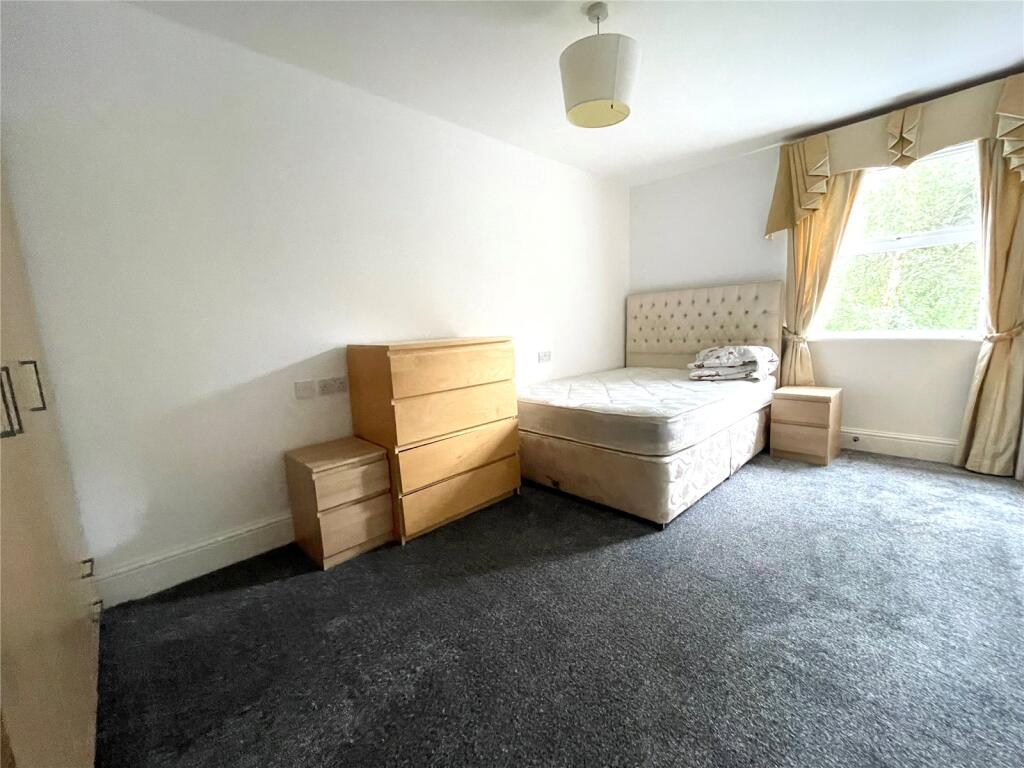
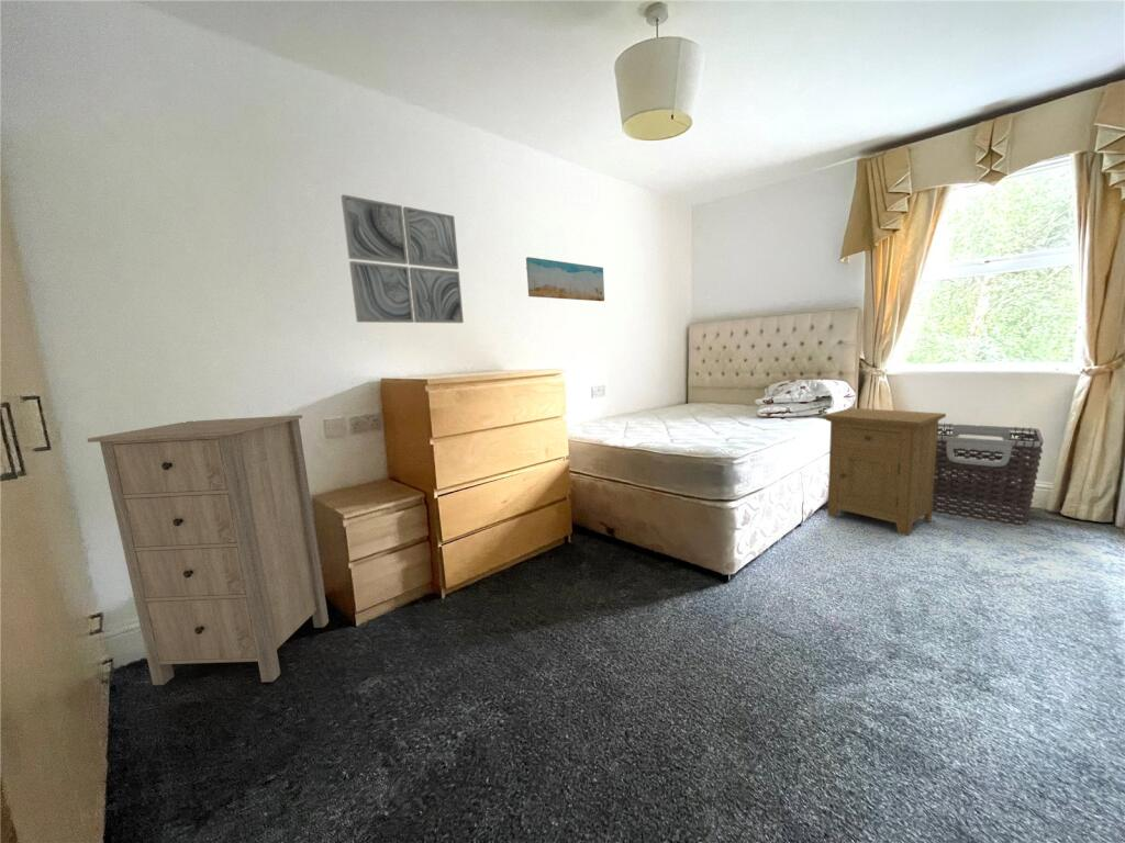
+ storage cabinet [87,414,330,686]
+ wall art [525,256,605,302]
+ nightstand [822,407,947,537]
+ wall art [341,193,465,324]
+ clothes hamper [932,423,1045,529]
